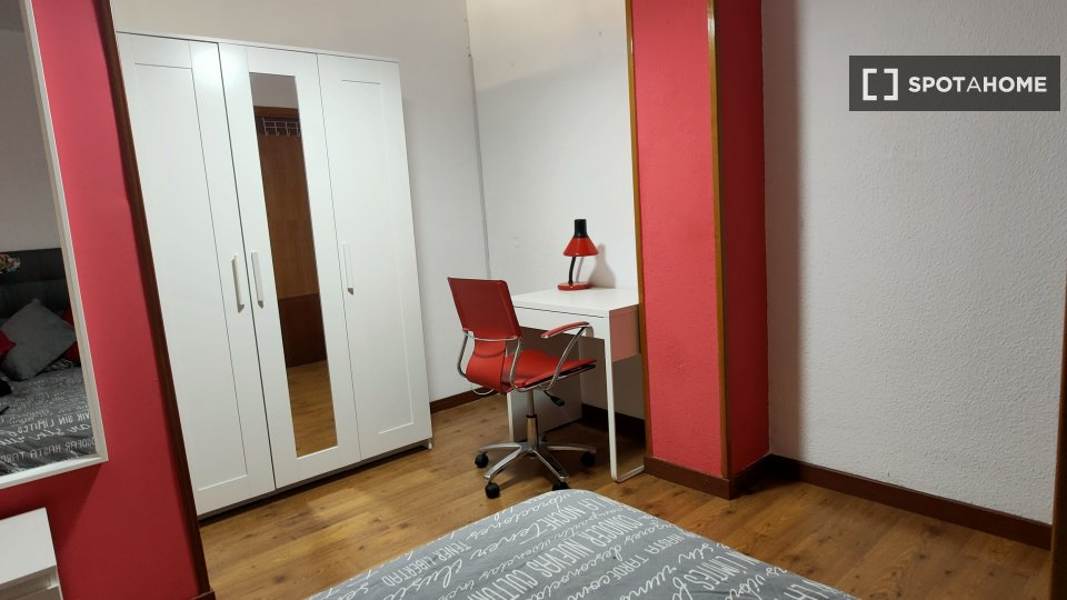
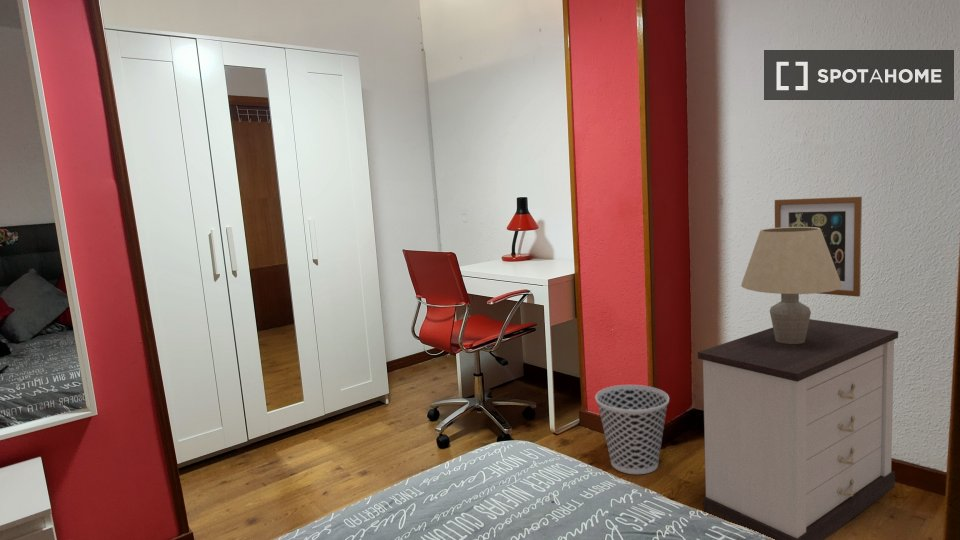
+ wall art [774,196,863,298]
+ table lamp [740,227,842,344]
+ nightstand [697,318,899,540]
+ wastebasket [594,384,670,475]
